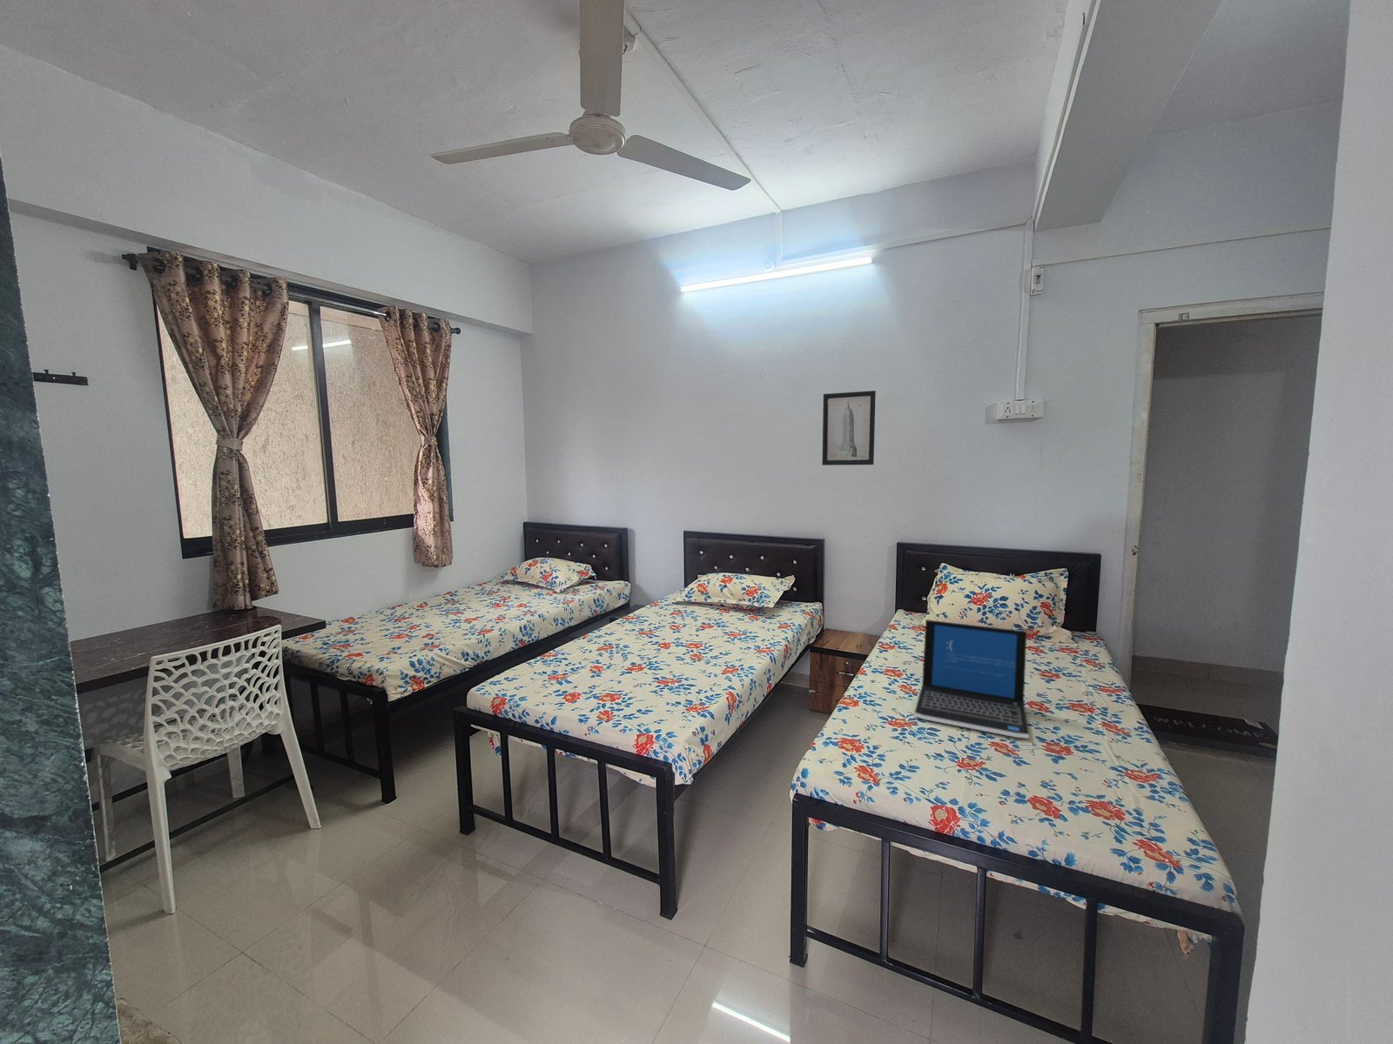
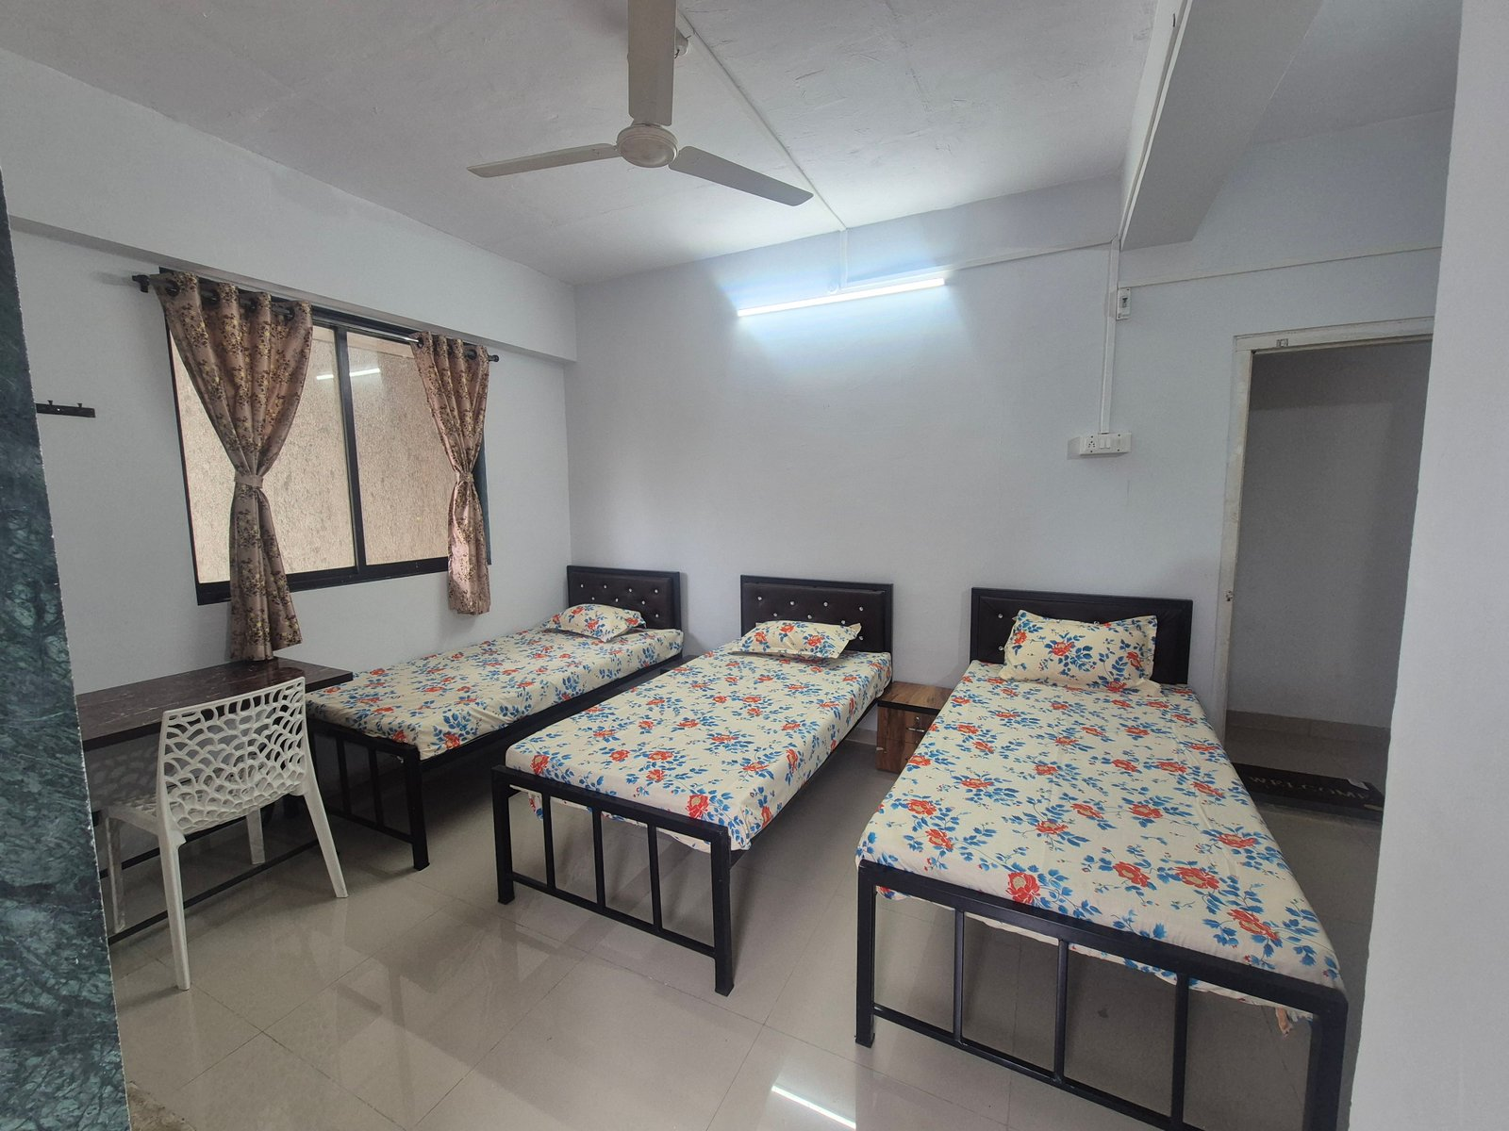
- laptop [914,619,1030,739]
- wall art [822,389,876,466]
